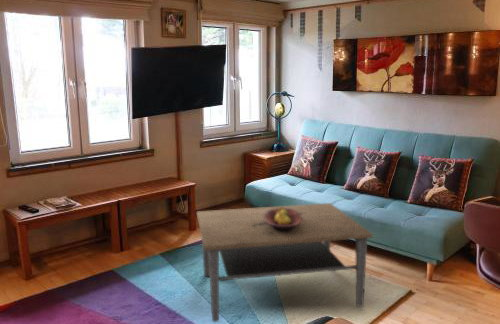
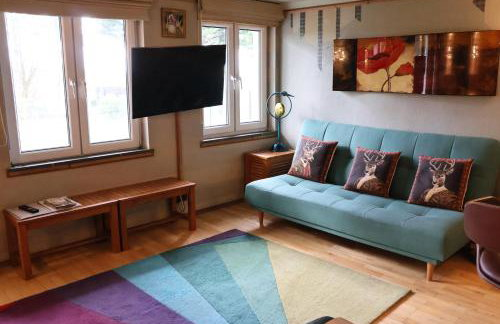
- fruit bowl [264,207,301,233]
- coffee table [196,202,374,323]
